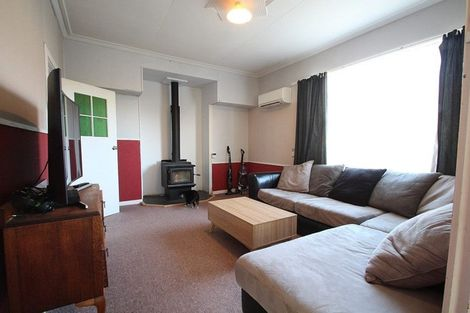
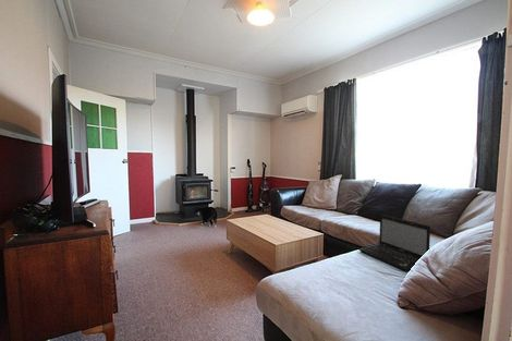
+ laptop [357,214,431,272]
